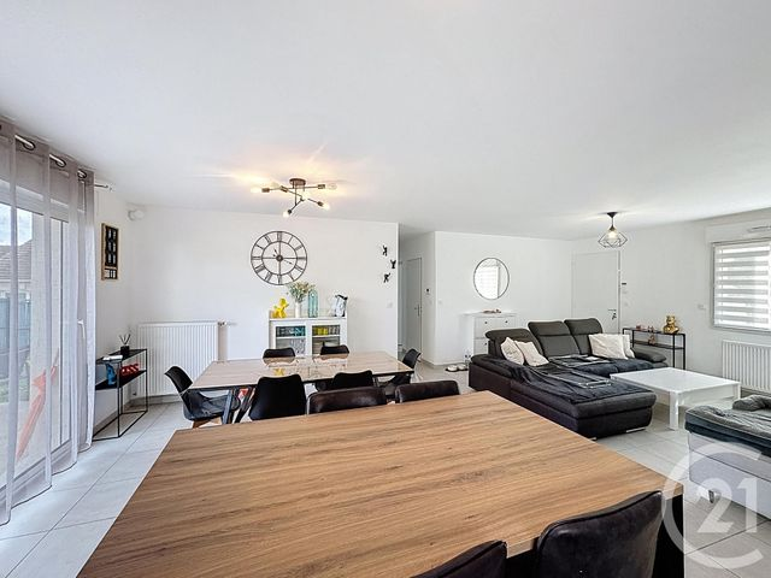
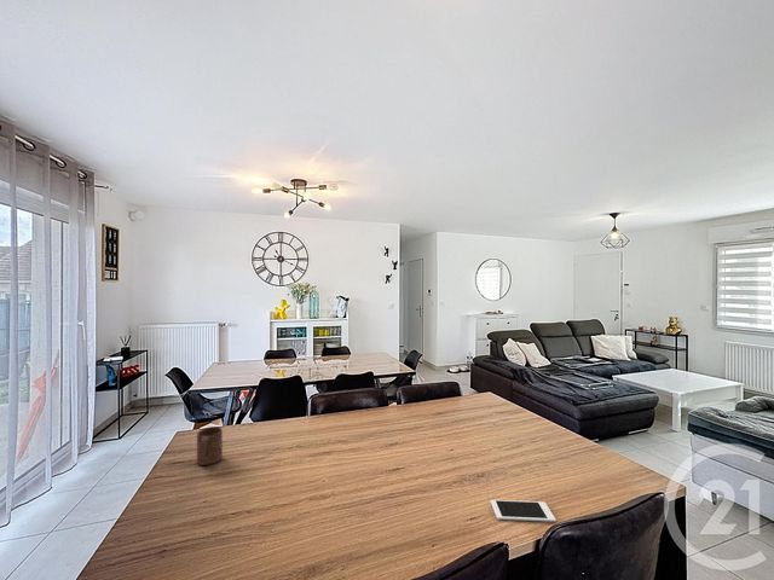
+ cup [196,425,224,466]
+ cell phone [490,499,558,523]
